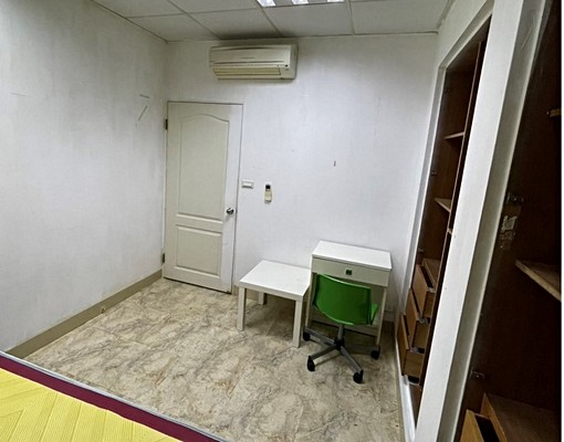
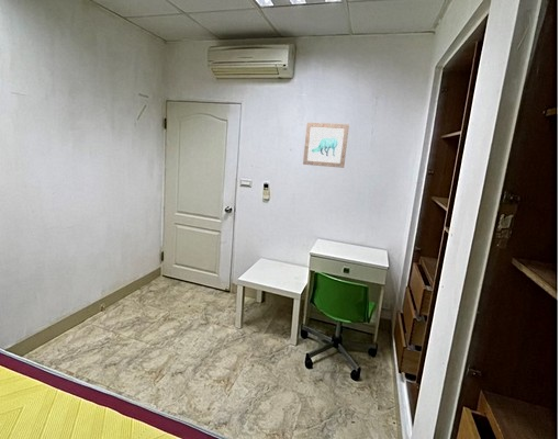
+ wall art [302,122,350,169]
